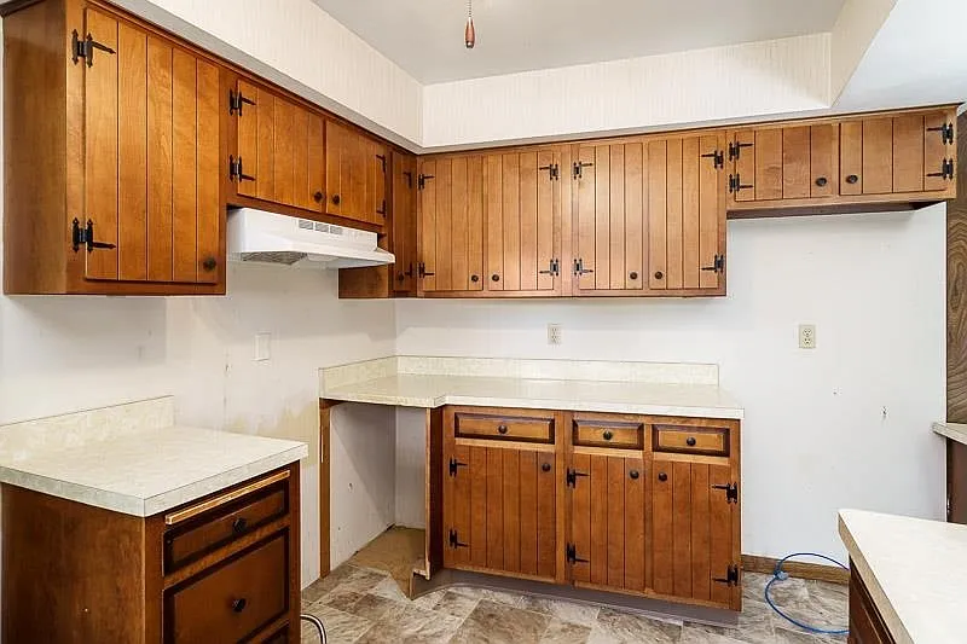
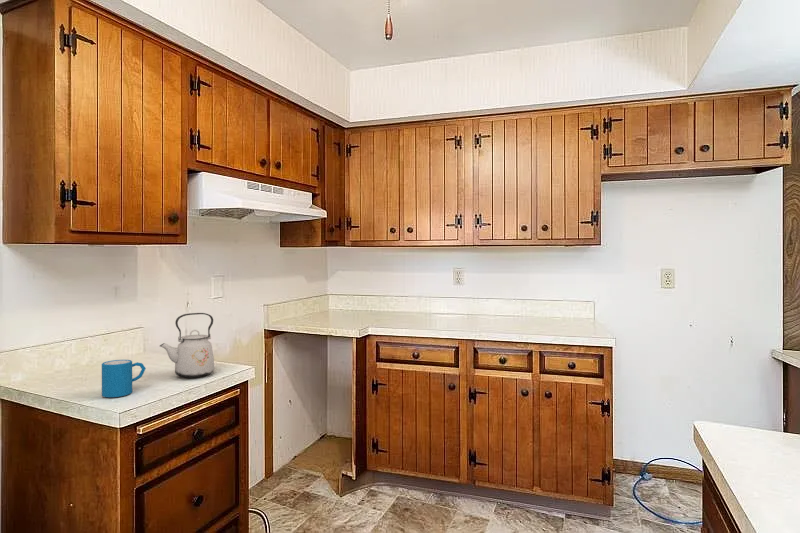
+ mug [101,359,147,398]
+ kettle [159,312,216,379]
